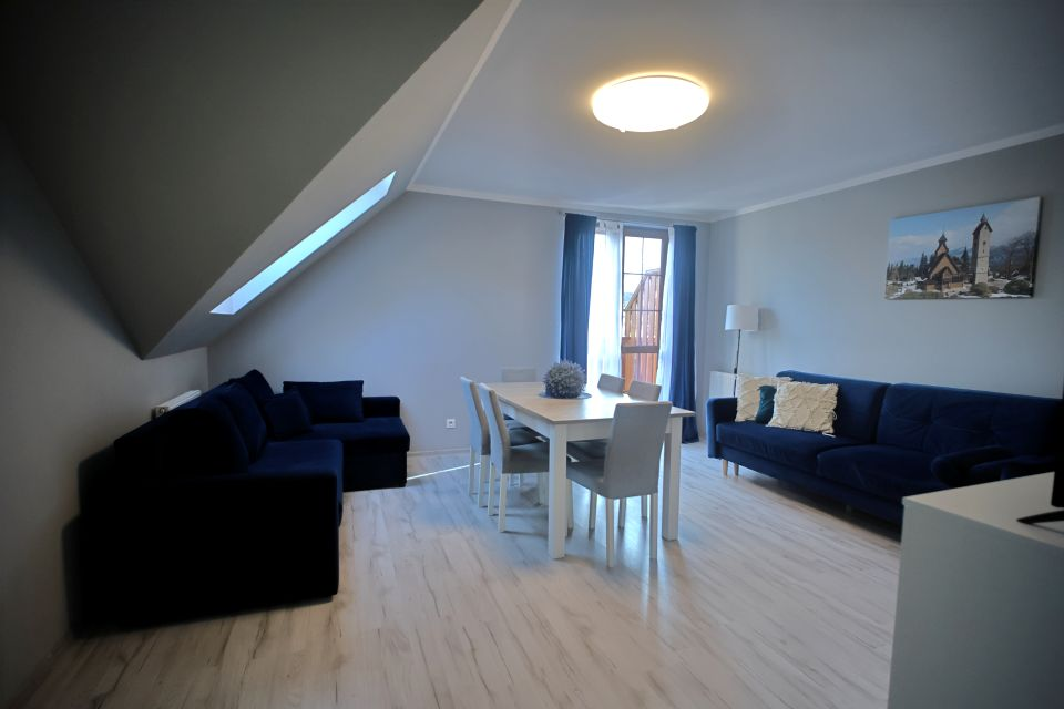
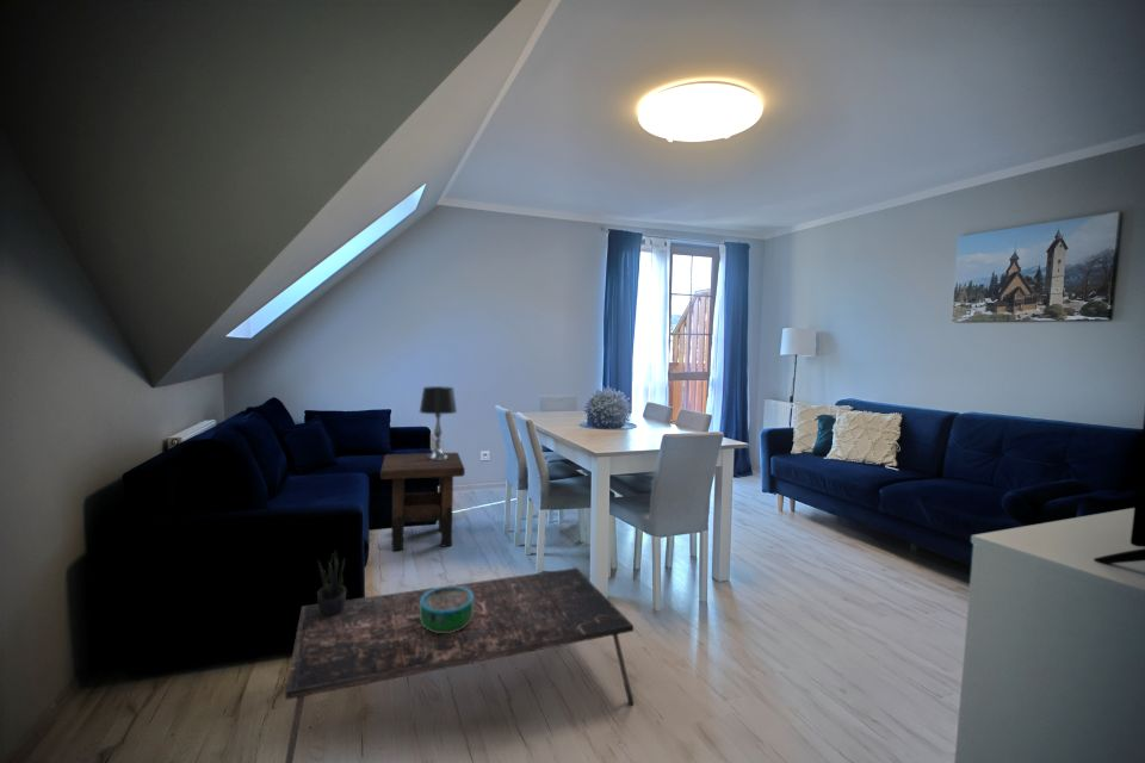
+ decorative bowl [420,584,474,633]
+ coffee table [284,566,636,763]
+ potted plant [316,551,347,616]
+ table lamp [419,385,458,460]
+ side table [379,452,466,552]
